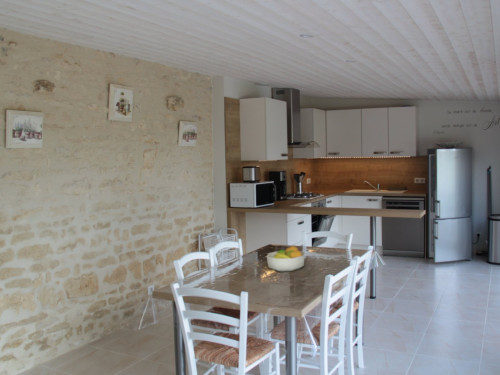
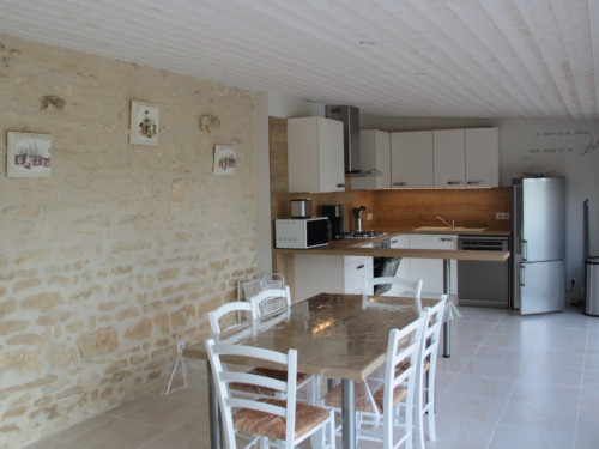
- fruit bowl [266,245,306,272]
